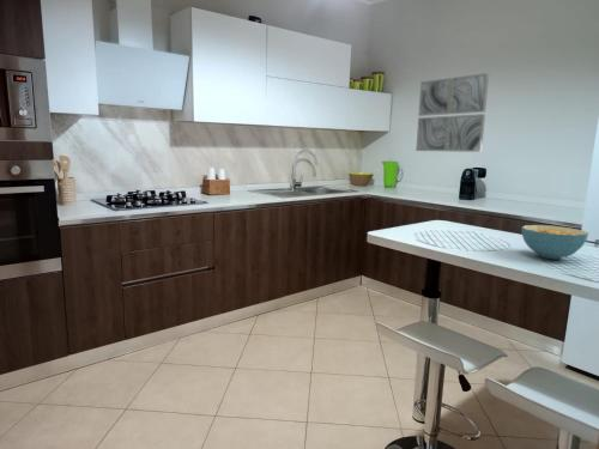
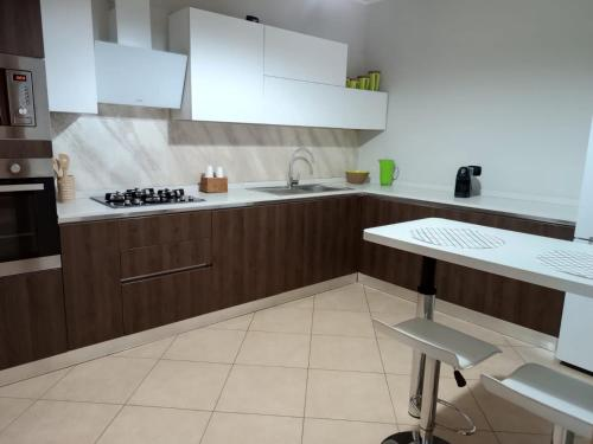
- cereal bowl [520,224,589,260]
- wall art [415,72,490,153]
